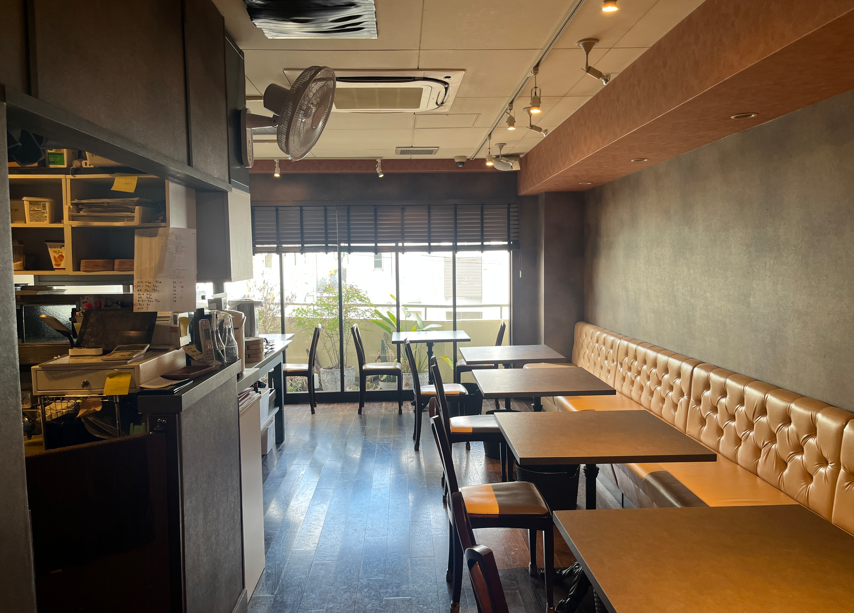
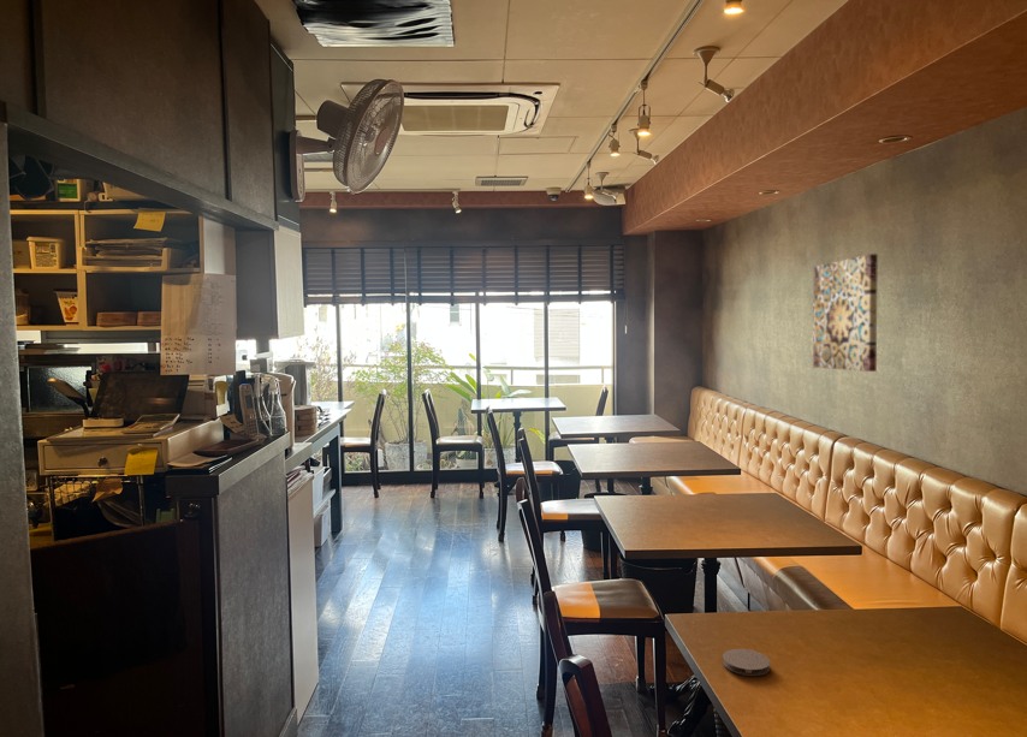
+ wall art [812,252,879,373]
+ coaster [722,648,771,677]
